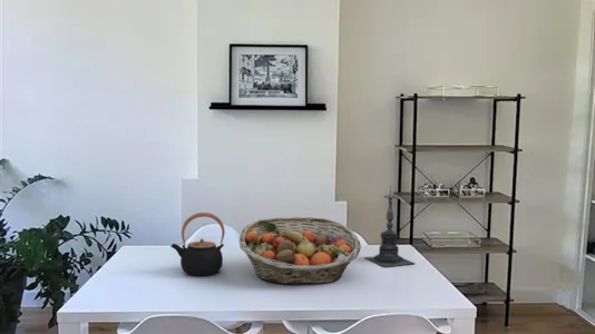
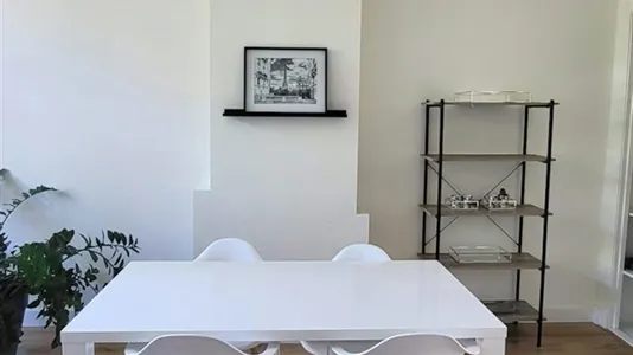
- candle holder [363,184,417,268]
- teapot [169,212,226,277]
- fruit basket [238,216,362,285]
